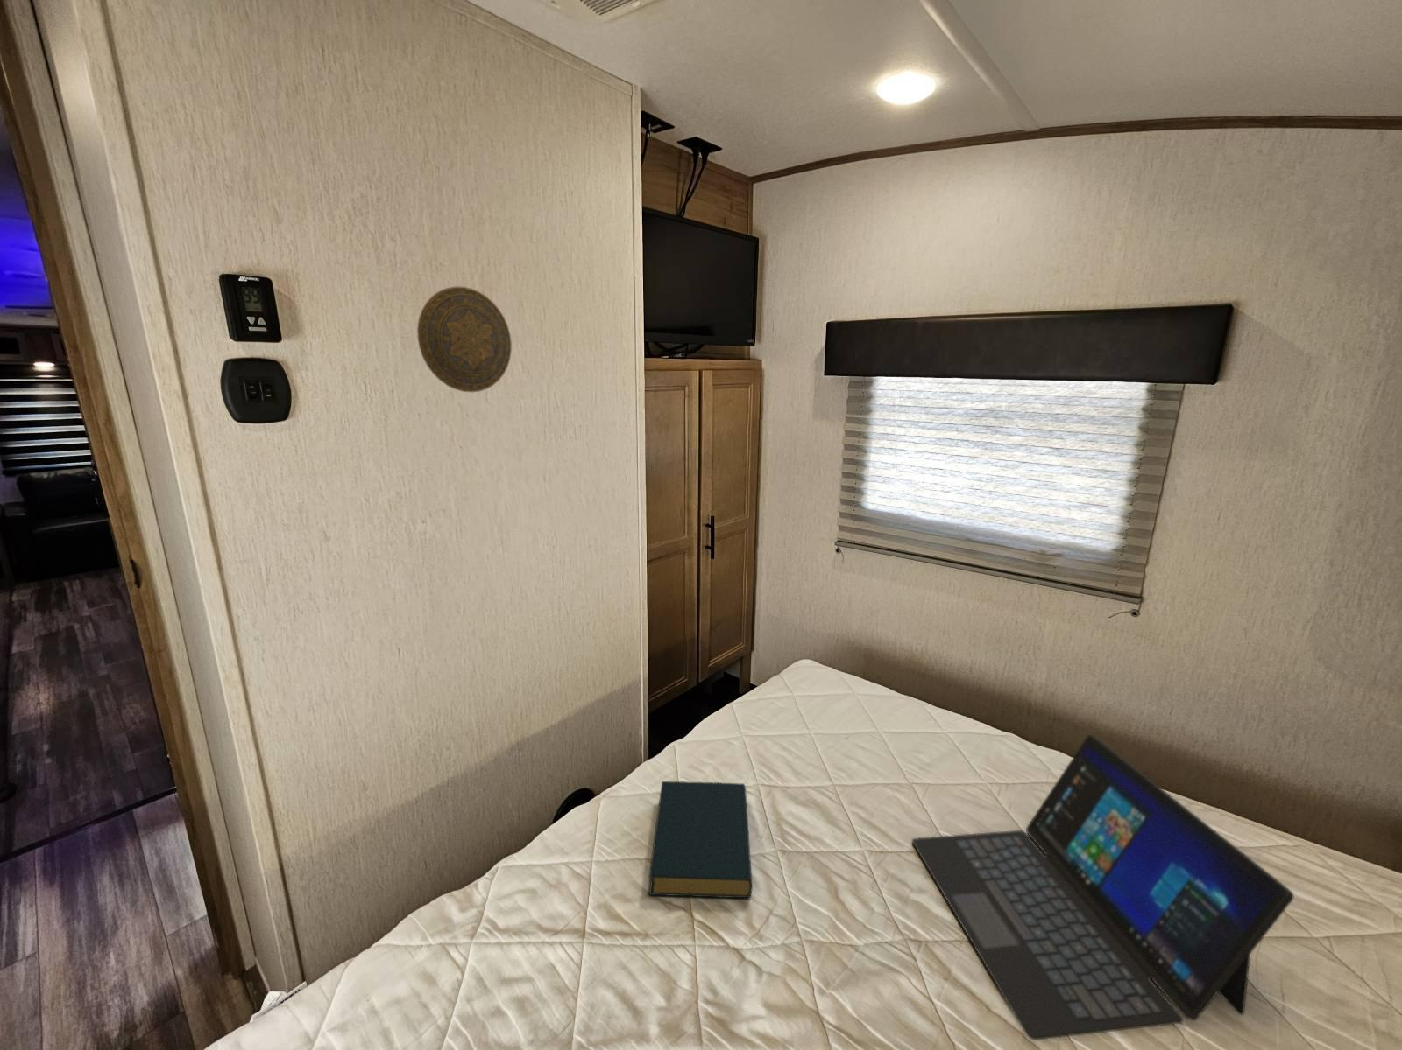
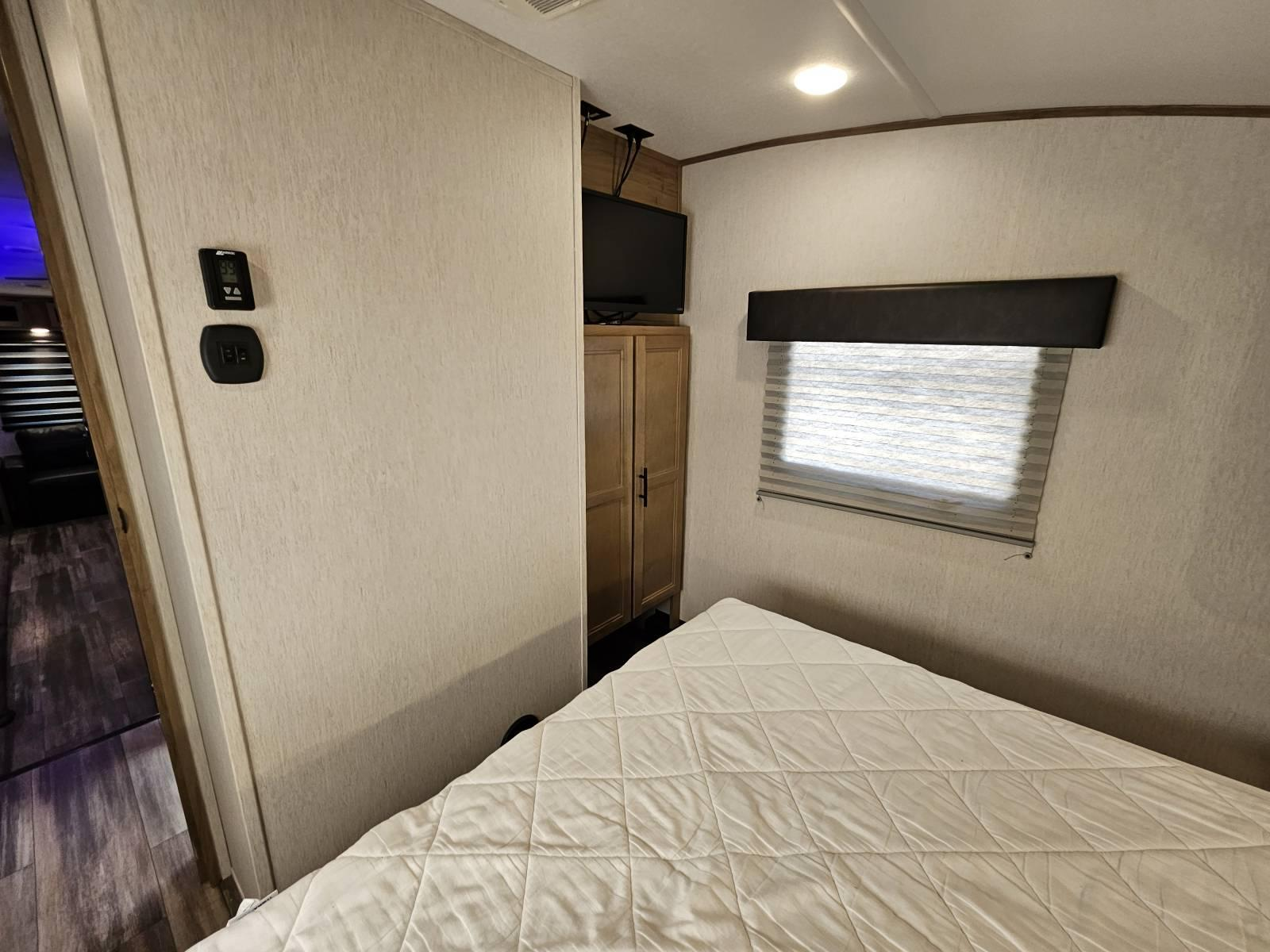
- decorative plate [416,286,512,393]
- laptop [911,735,1294,1041]
- hardback book [648,781,754,899]
